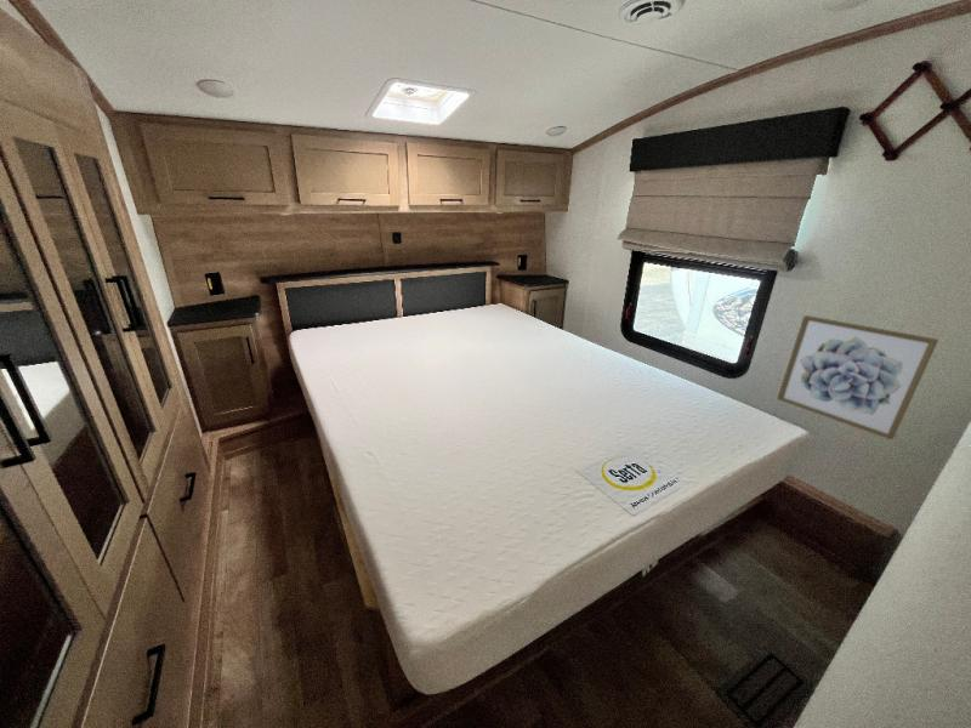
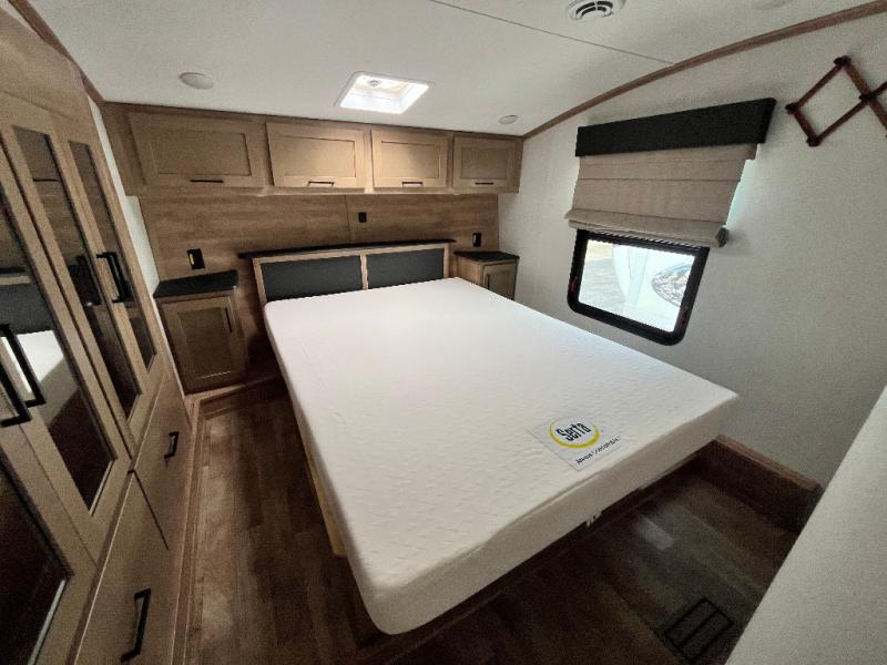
- wall art [776,314,939,440]
